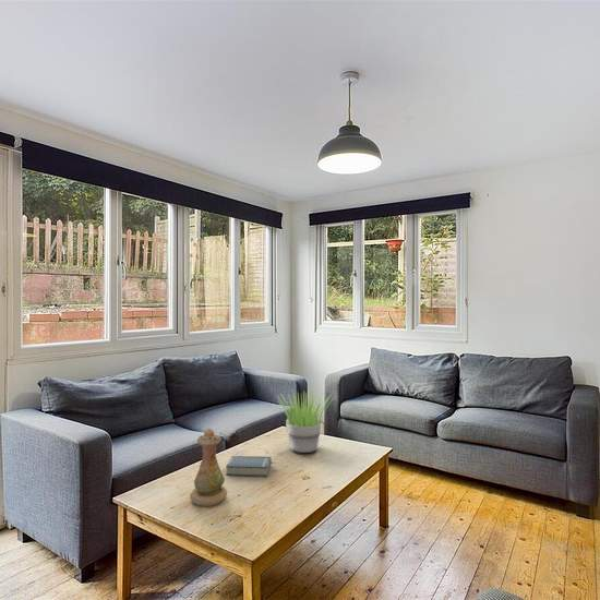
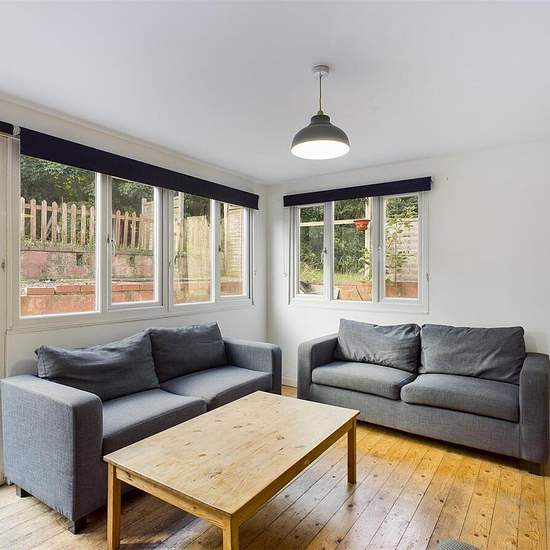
- potted plant [275,389,334,454]
- hardback book [225,455,273,478]
- vase [189,428,228,507]
